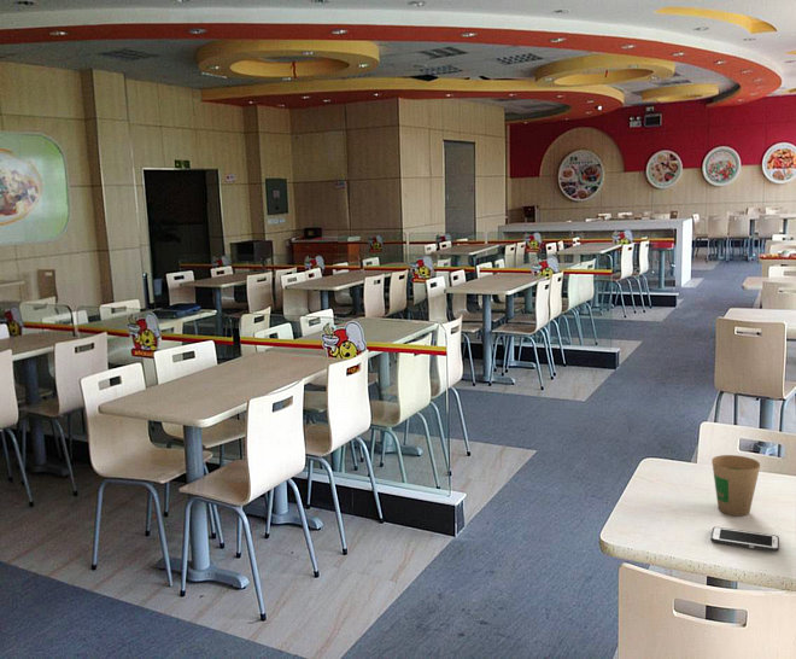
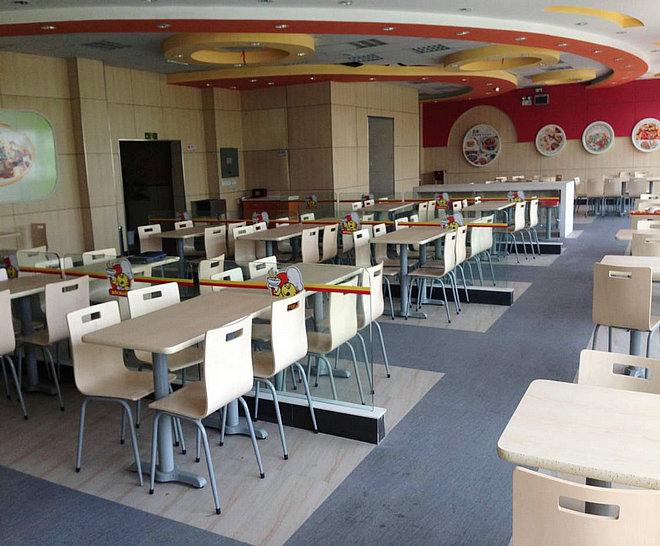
- paper cup [710,454,761,517]
- cell phone [710,526,780,553]
